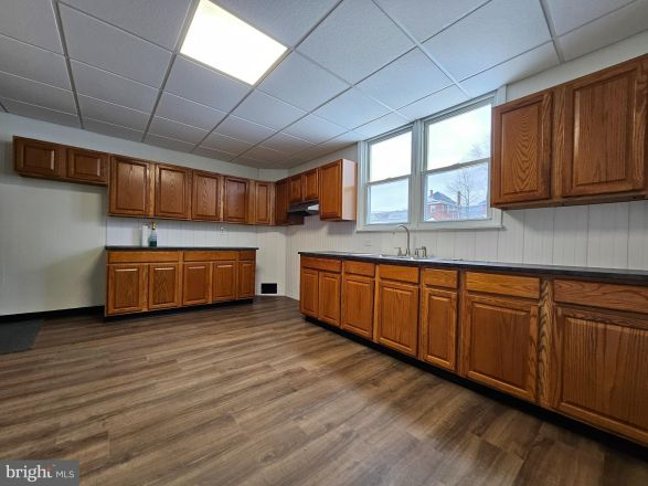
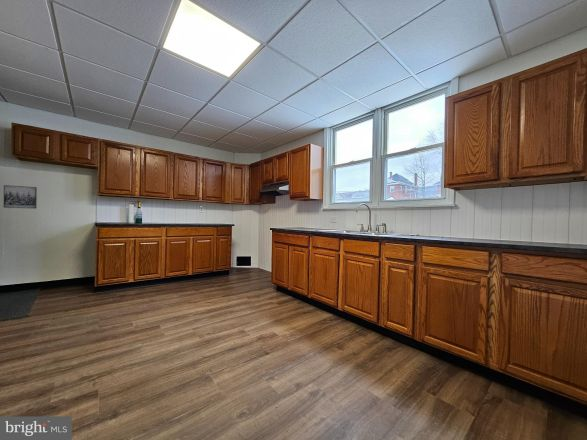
+ wall art [2,184,38,210]
